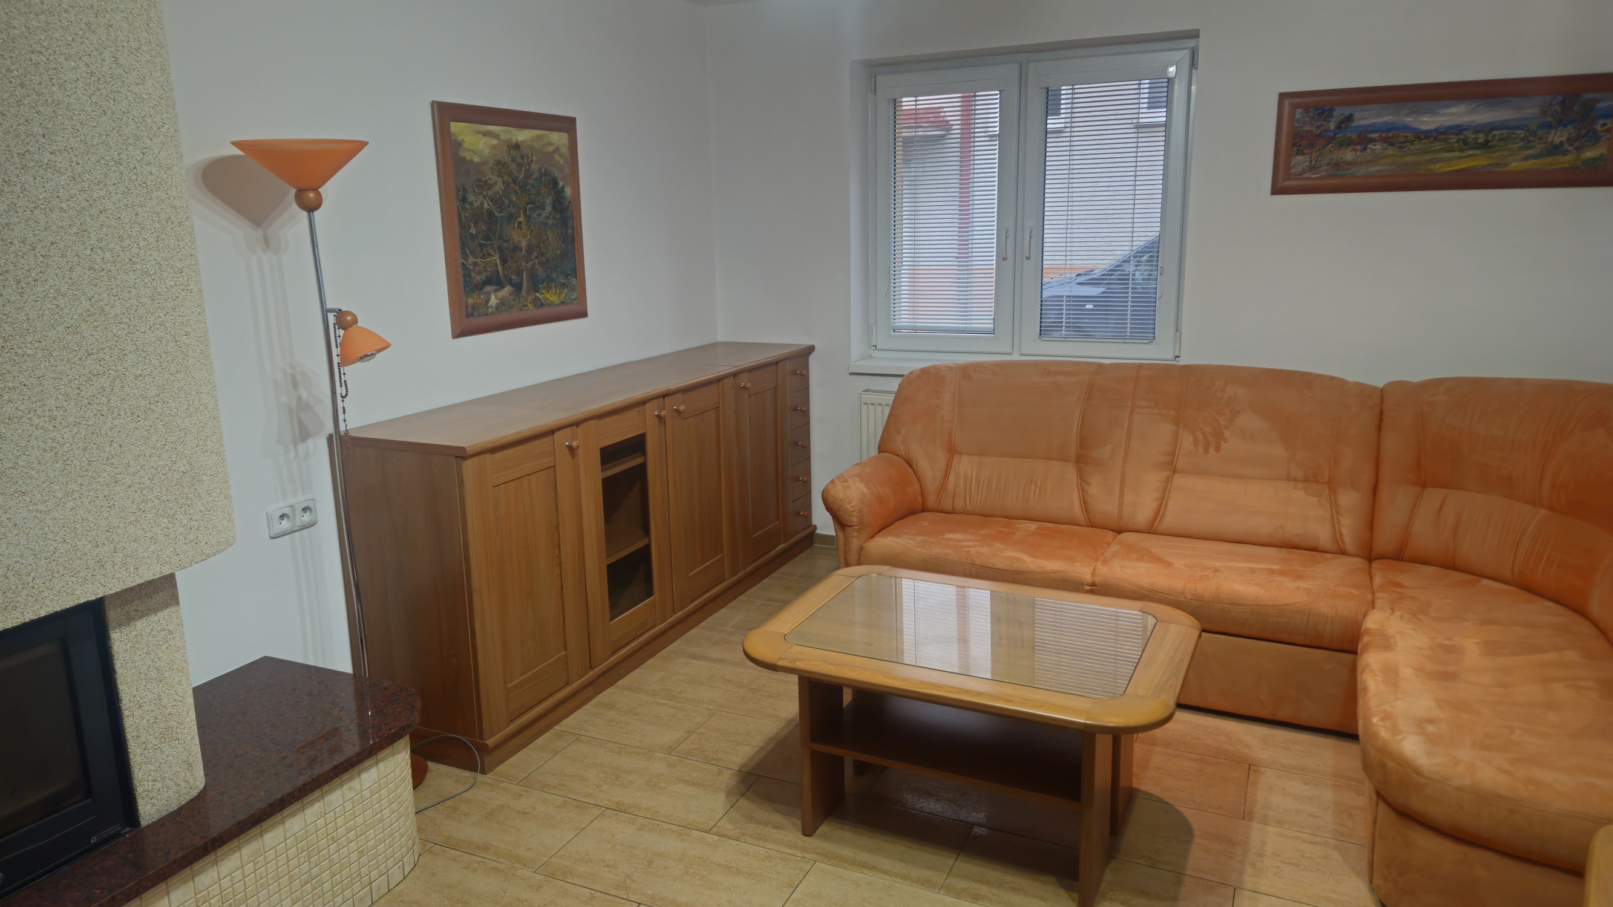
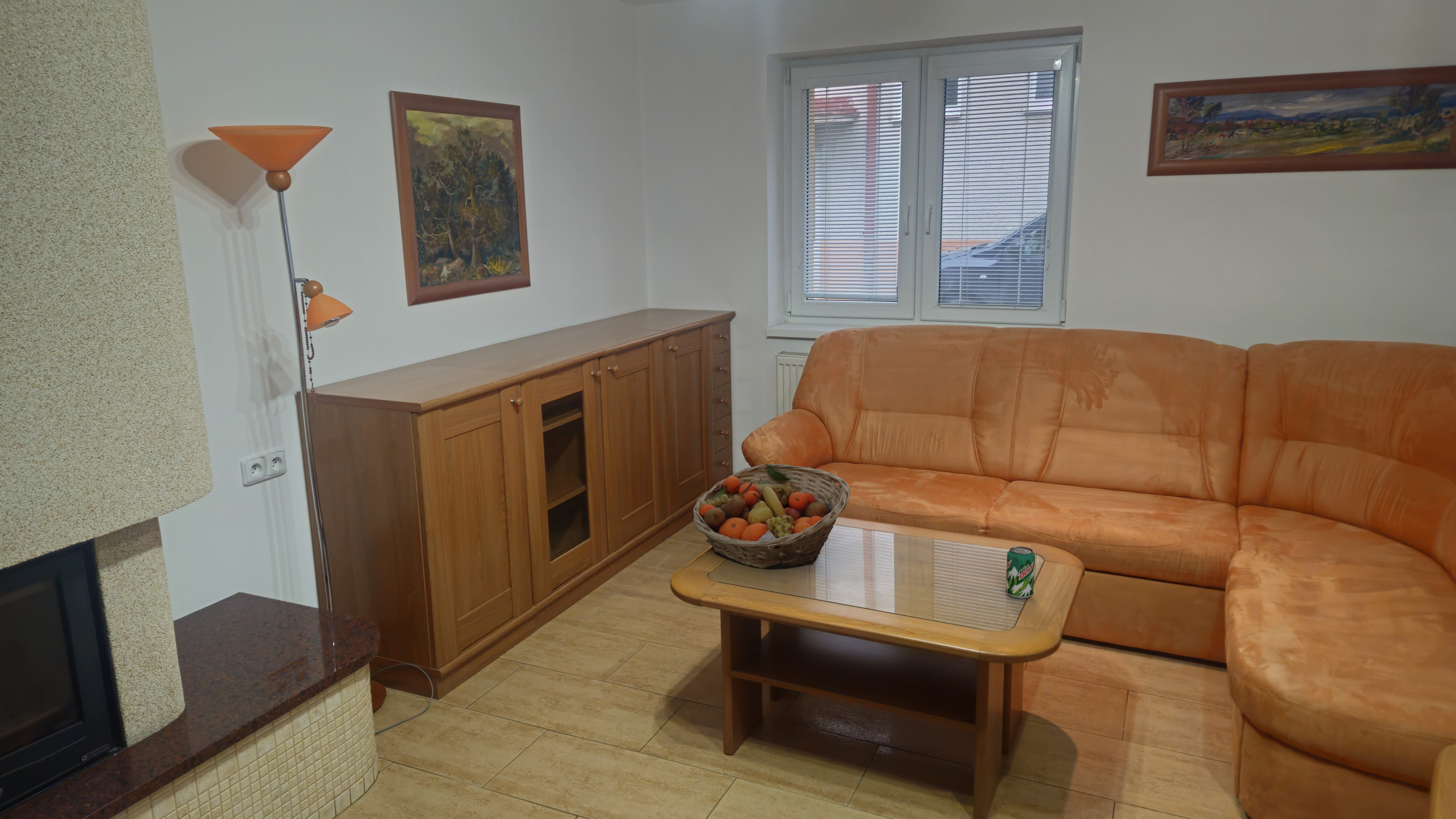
+ beverage can [1005,546,1035,600]
+ fruit basket [692,463,850,569]
